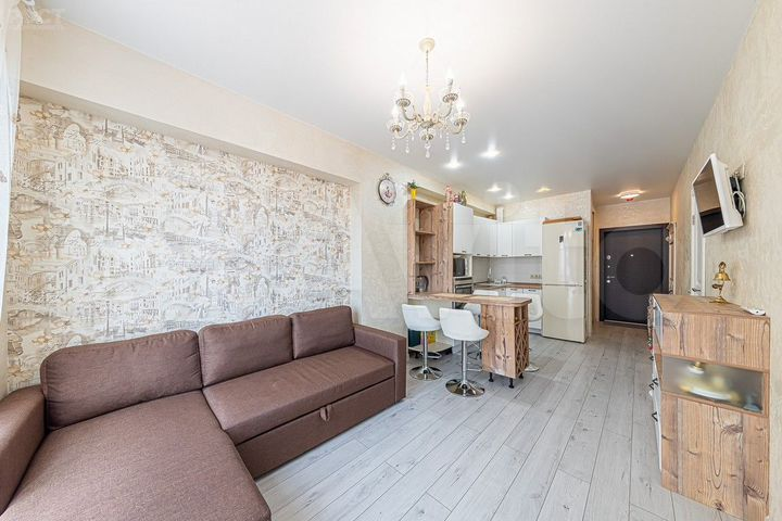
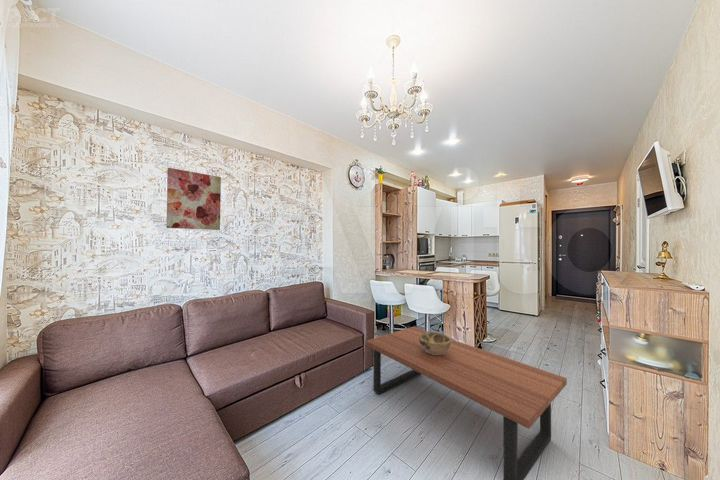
+ wall art [166,167,222,231]
+ coffee table [365,326,568,480]
+ decorative bowl [419,331,451,355]
